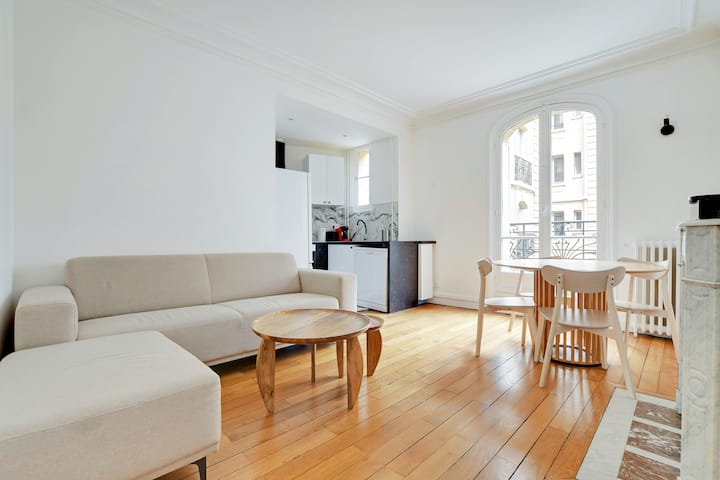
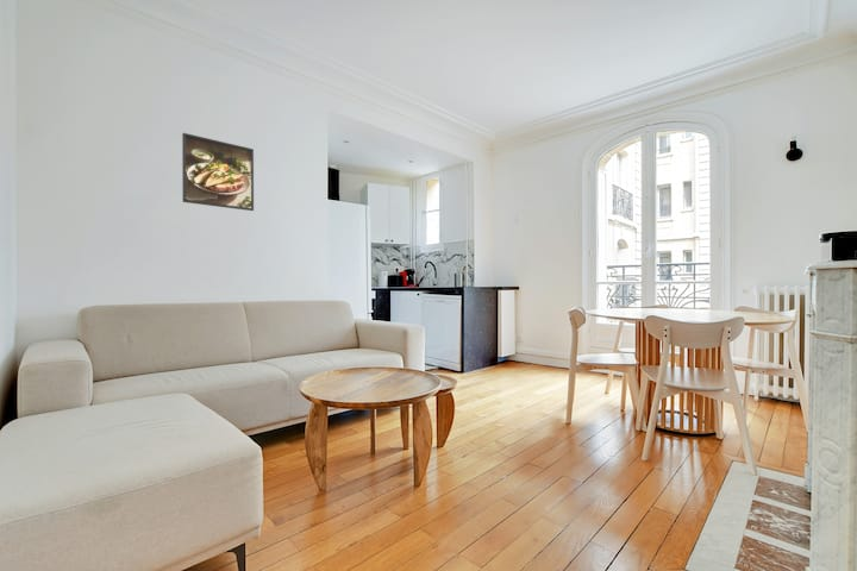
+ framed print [181,132,255,212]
